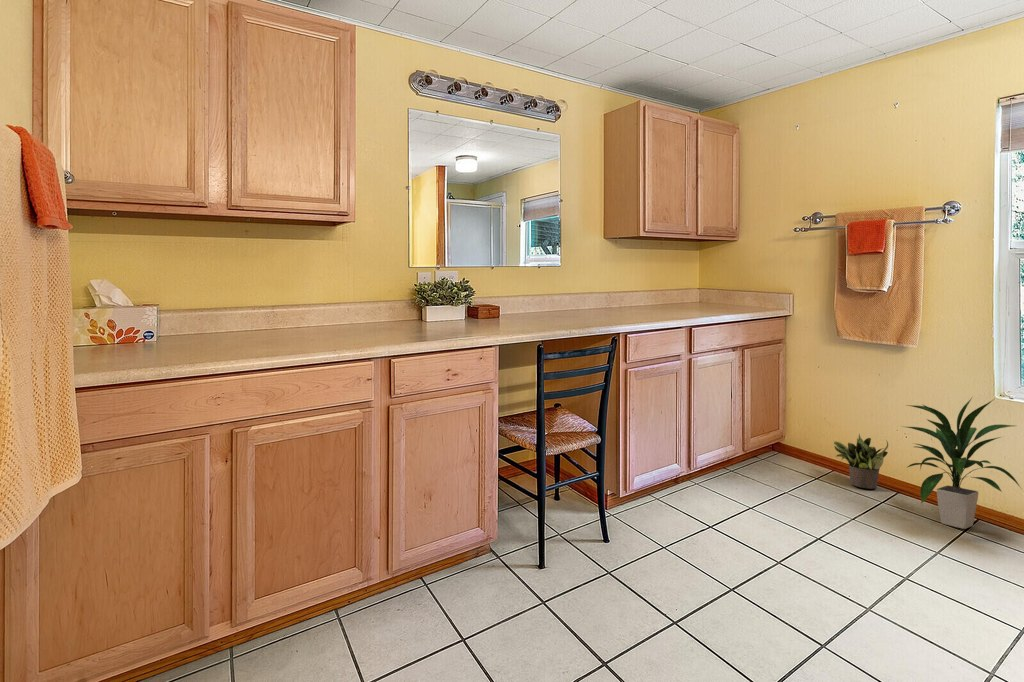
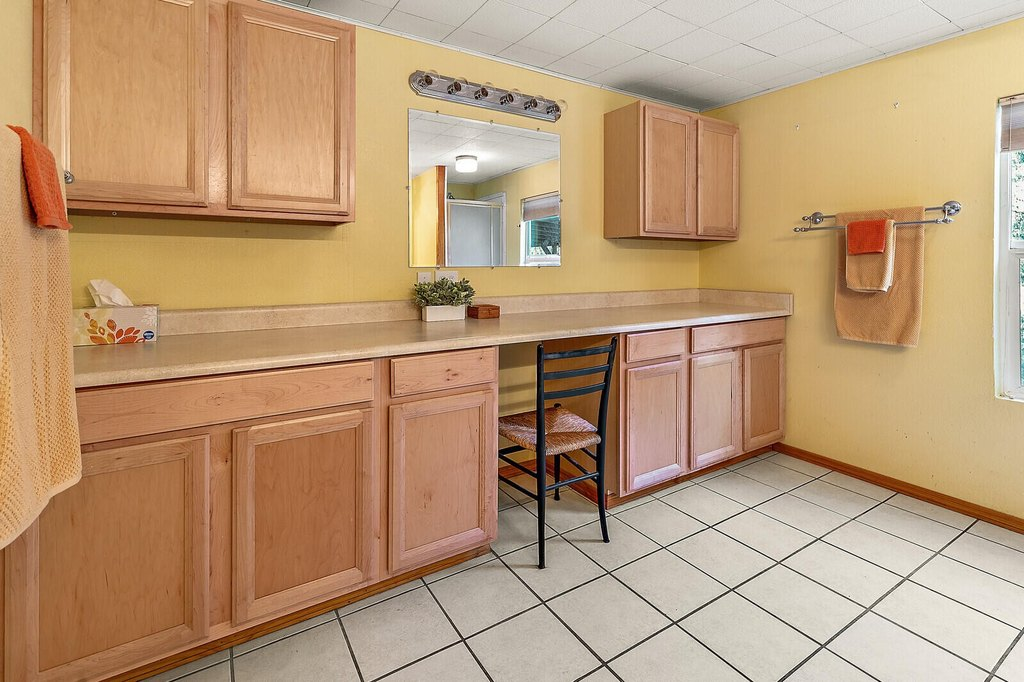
- potted plant [833,433,889,490]
- indoor plant [900,397,1023,530]
